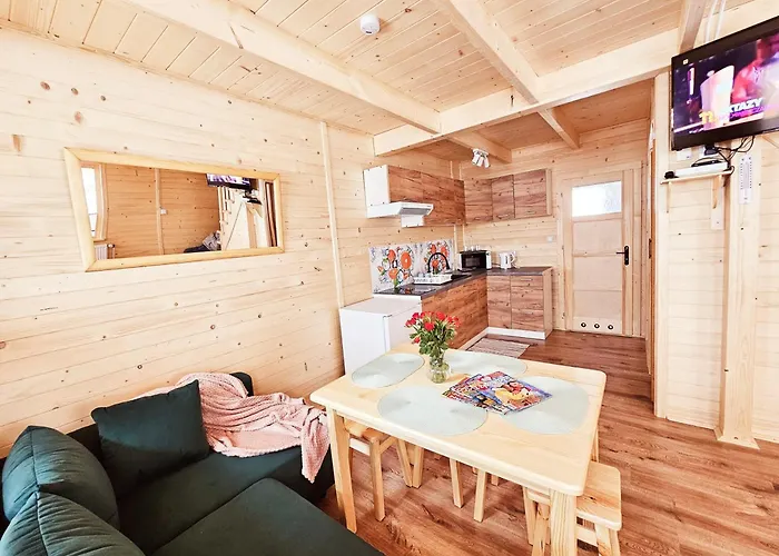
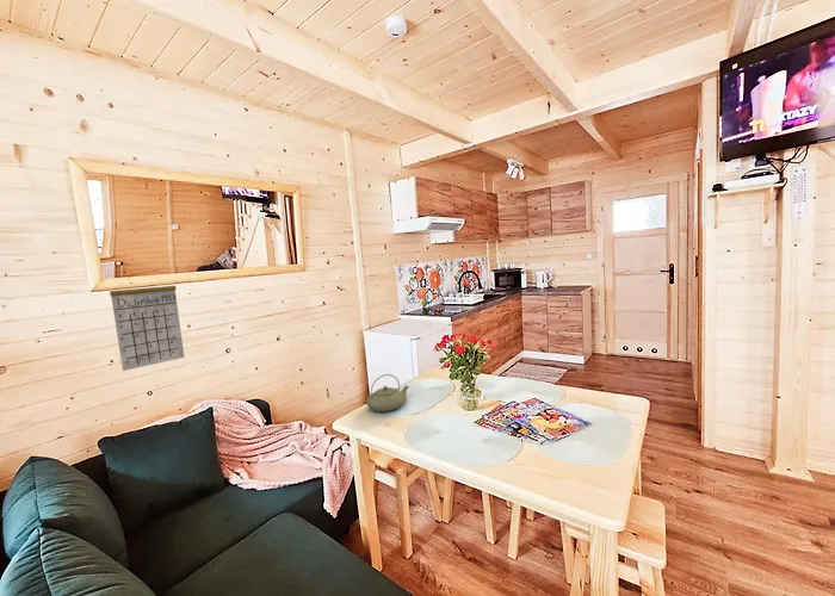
+ calendar [109,271,186,372]
+ teapot [365,373,410,412]
